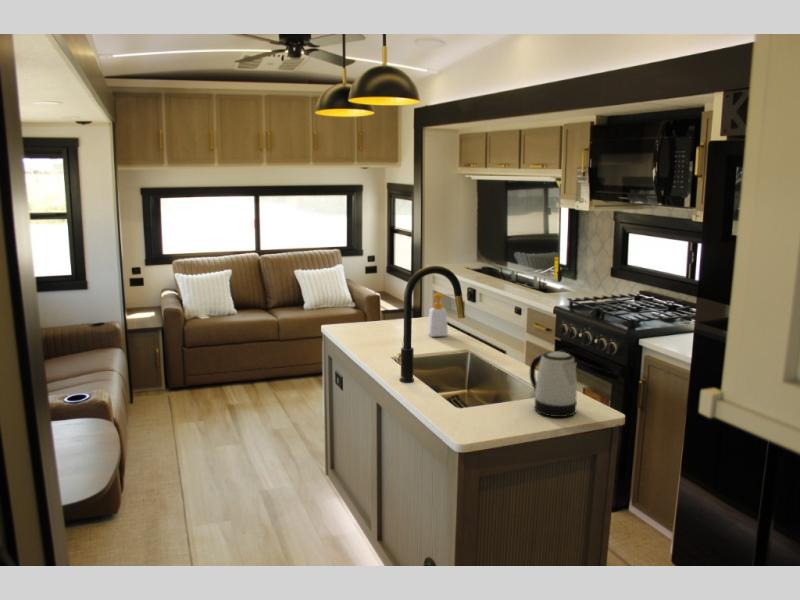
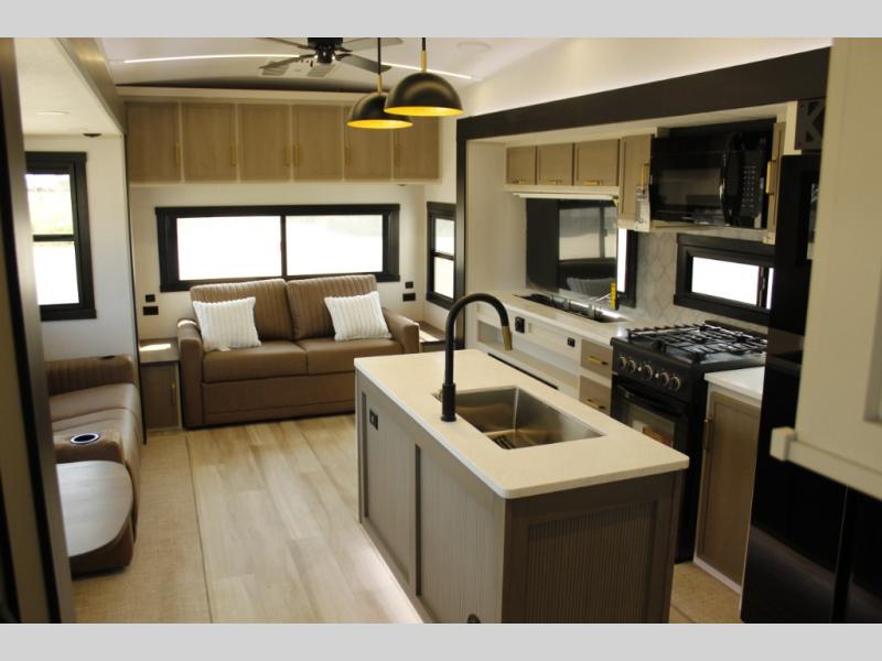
- kettle [529,350,578,418]
- soap bottle [426,292,456,338]
